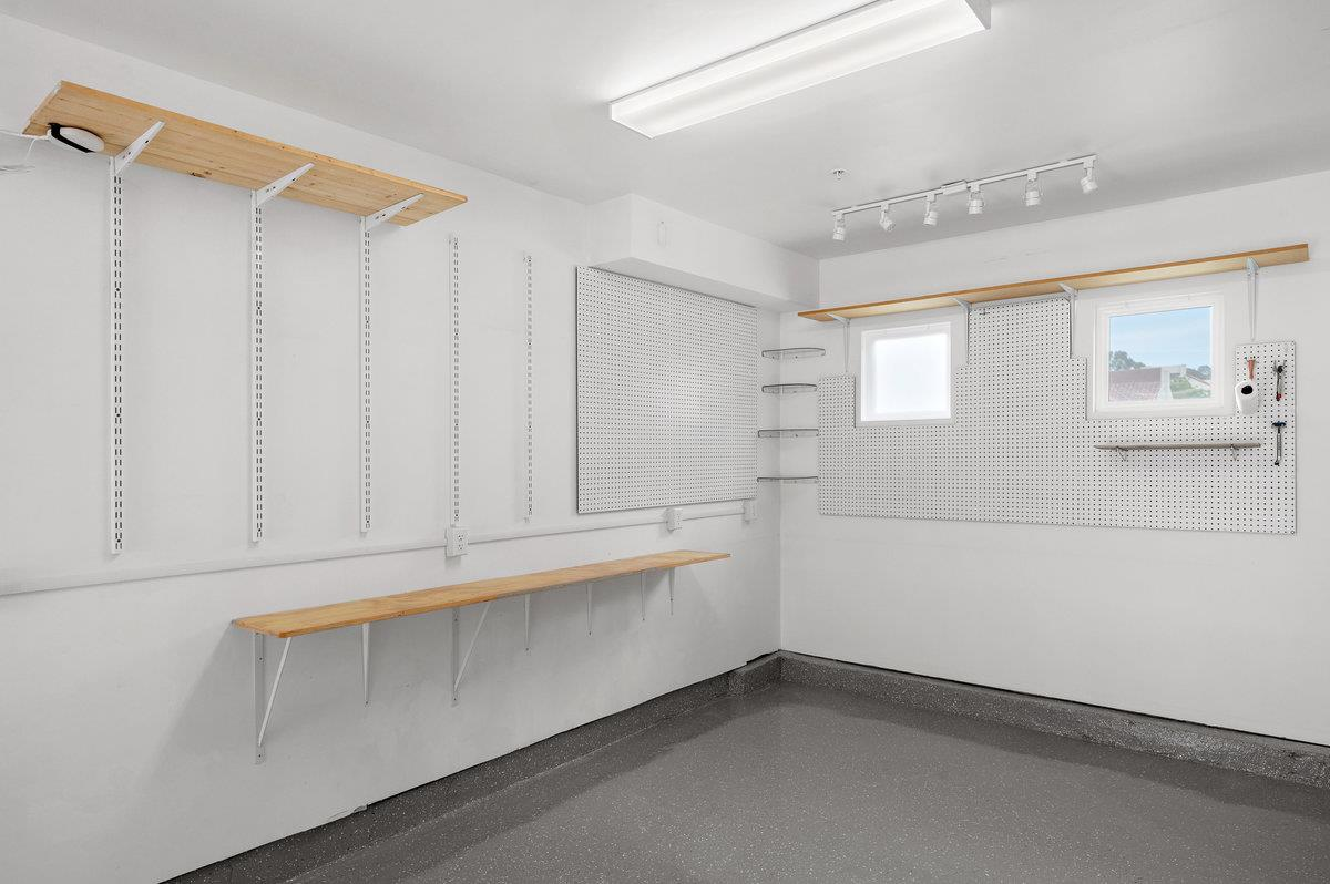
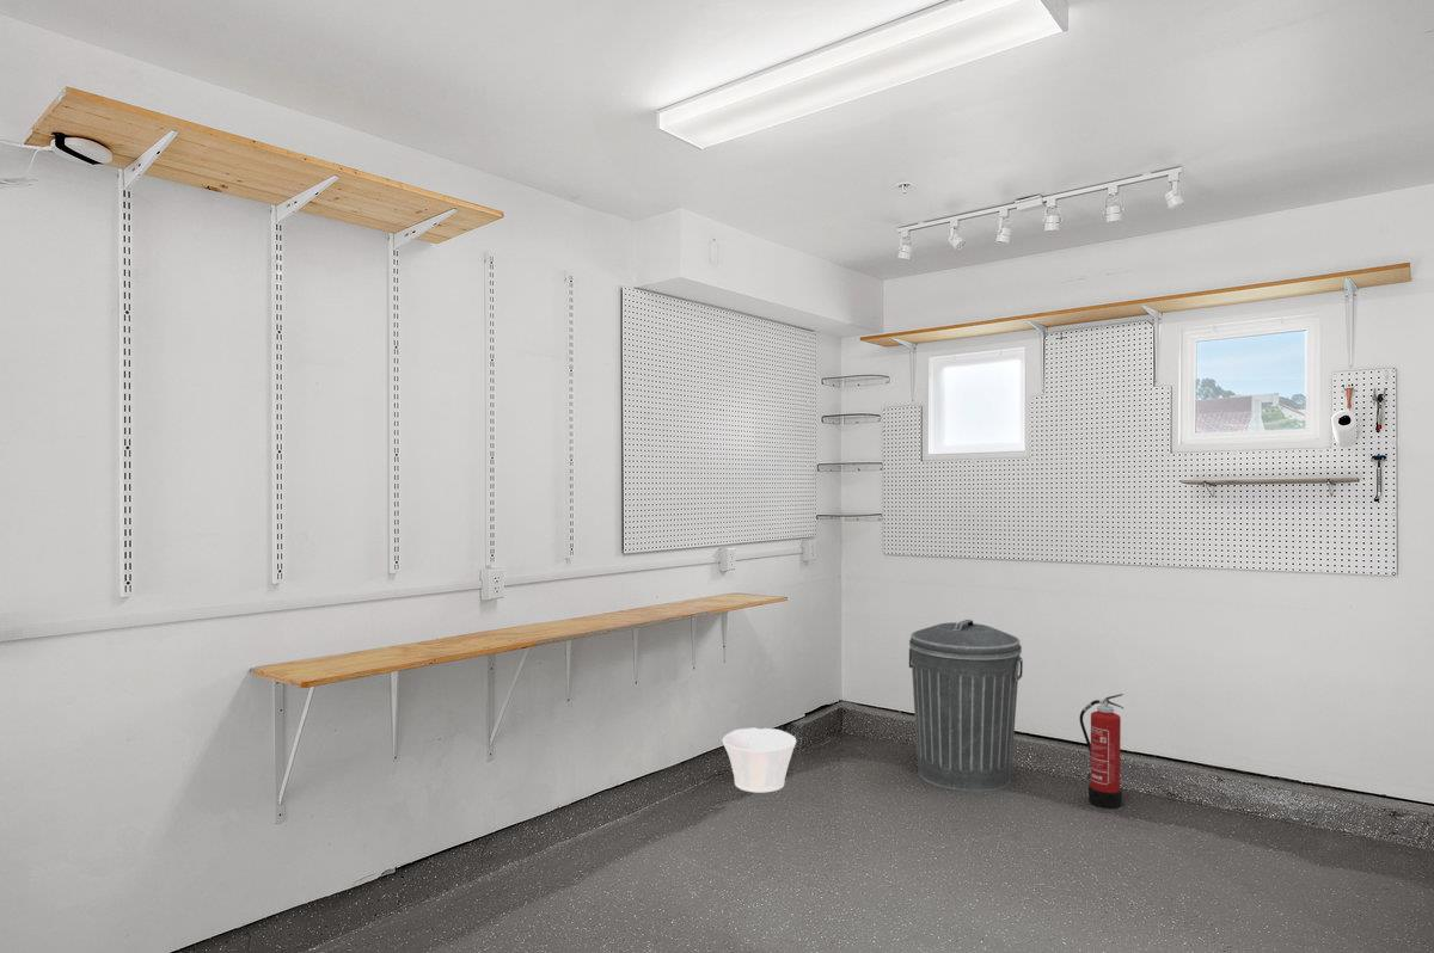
+ fire extinguisher [1078,693,1124,810]
+ trash can [908,619,1024,792]
+ bucket [722,727,797,793]
